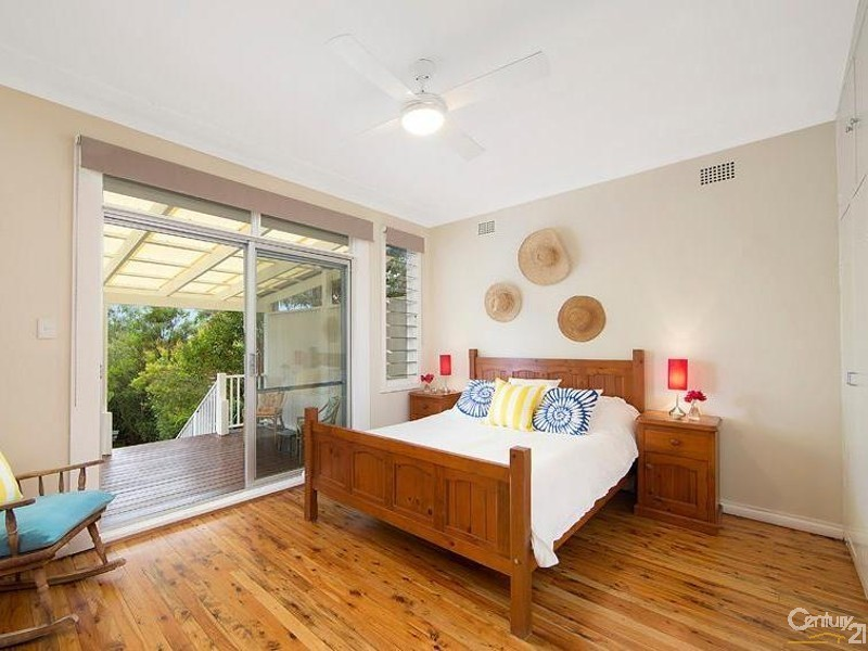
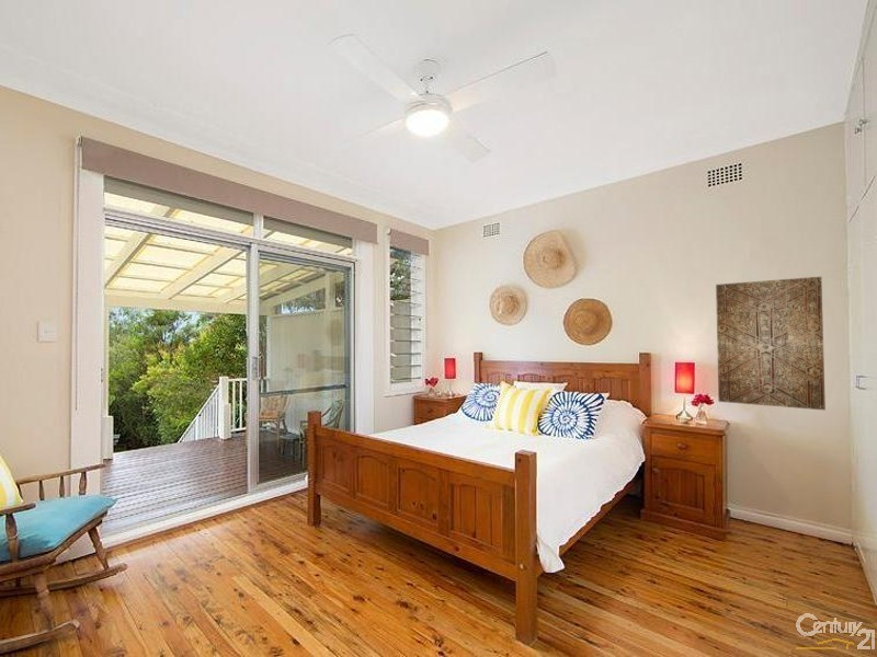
+ wall art [715,276,827,412]
